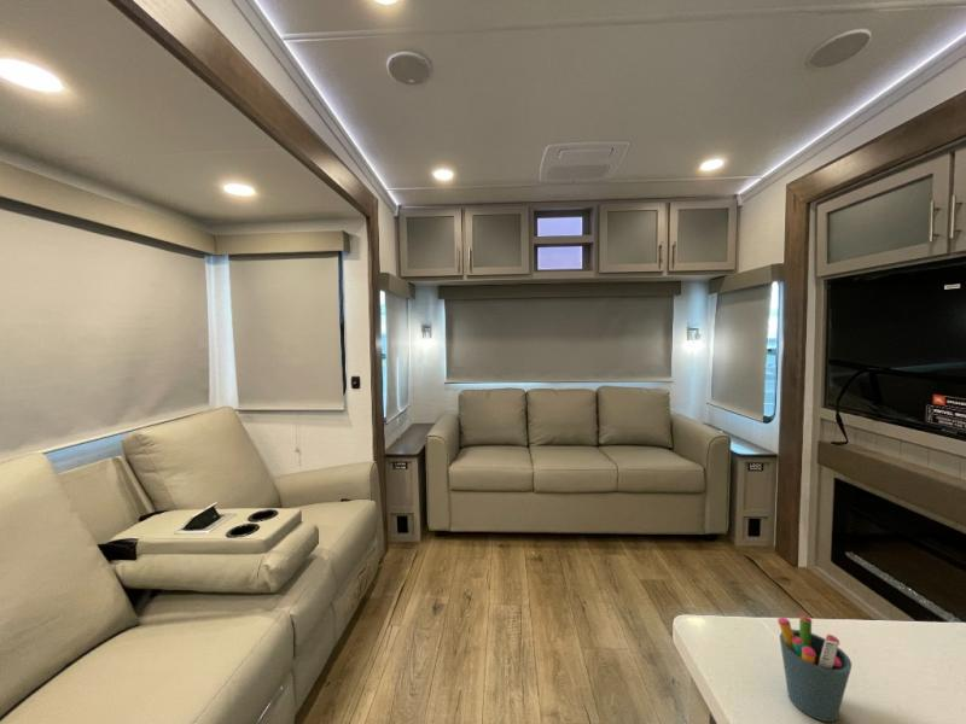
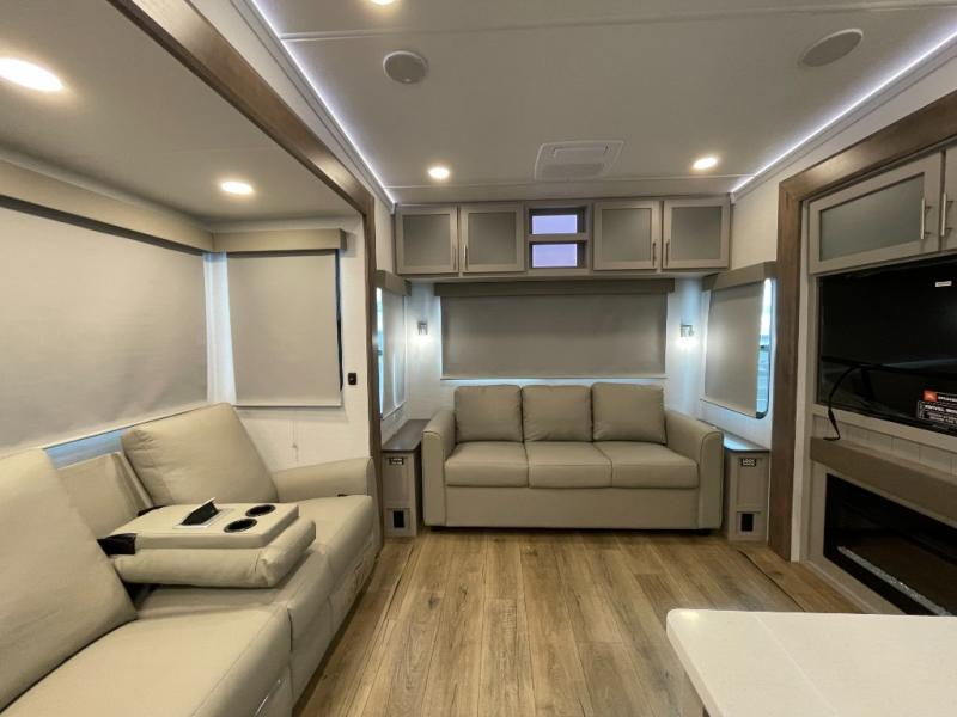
- pen holder [776,614,852,723]
